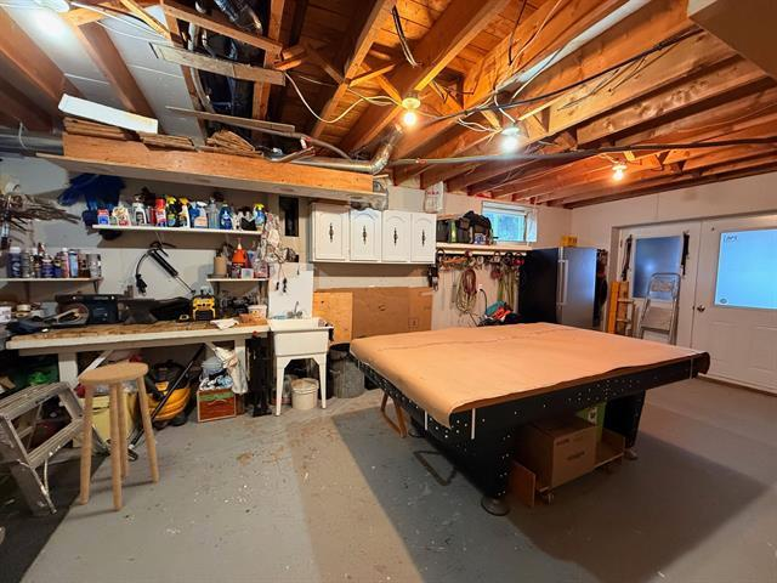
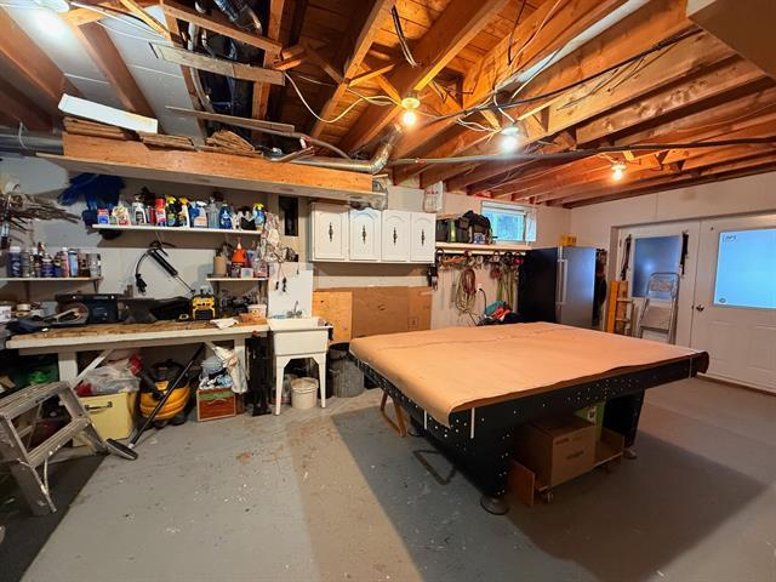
- stool [78,362,160,511]
